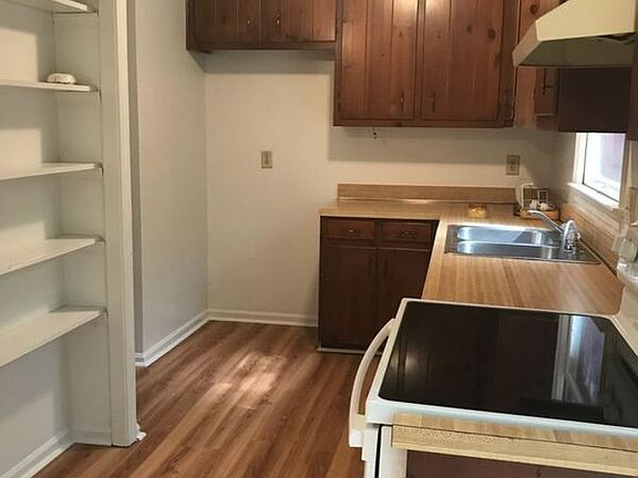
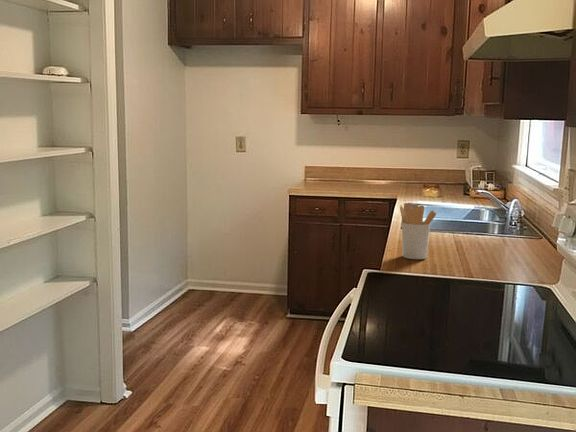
+ utensil holder [399,204,437,260]
